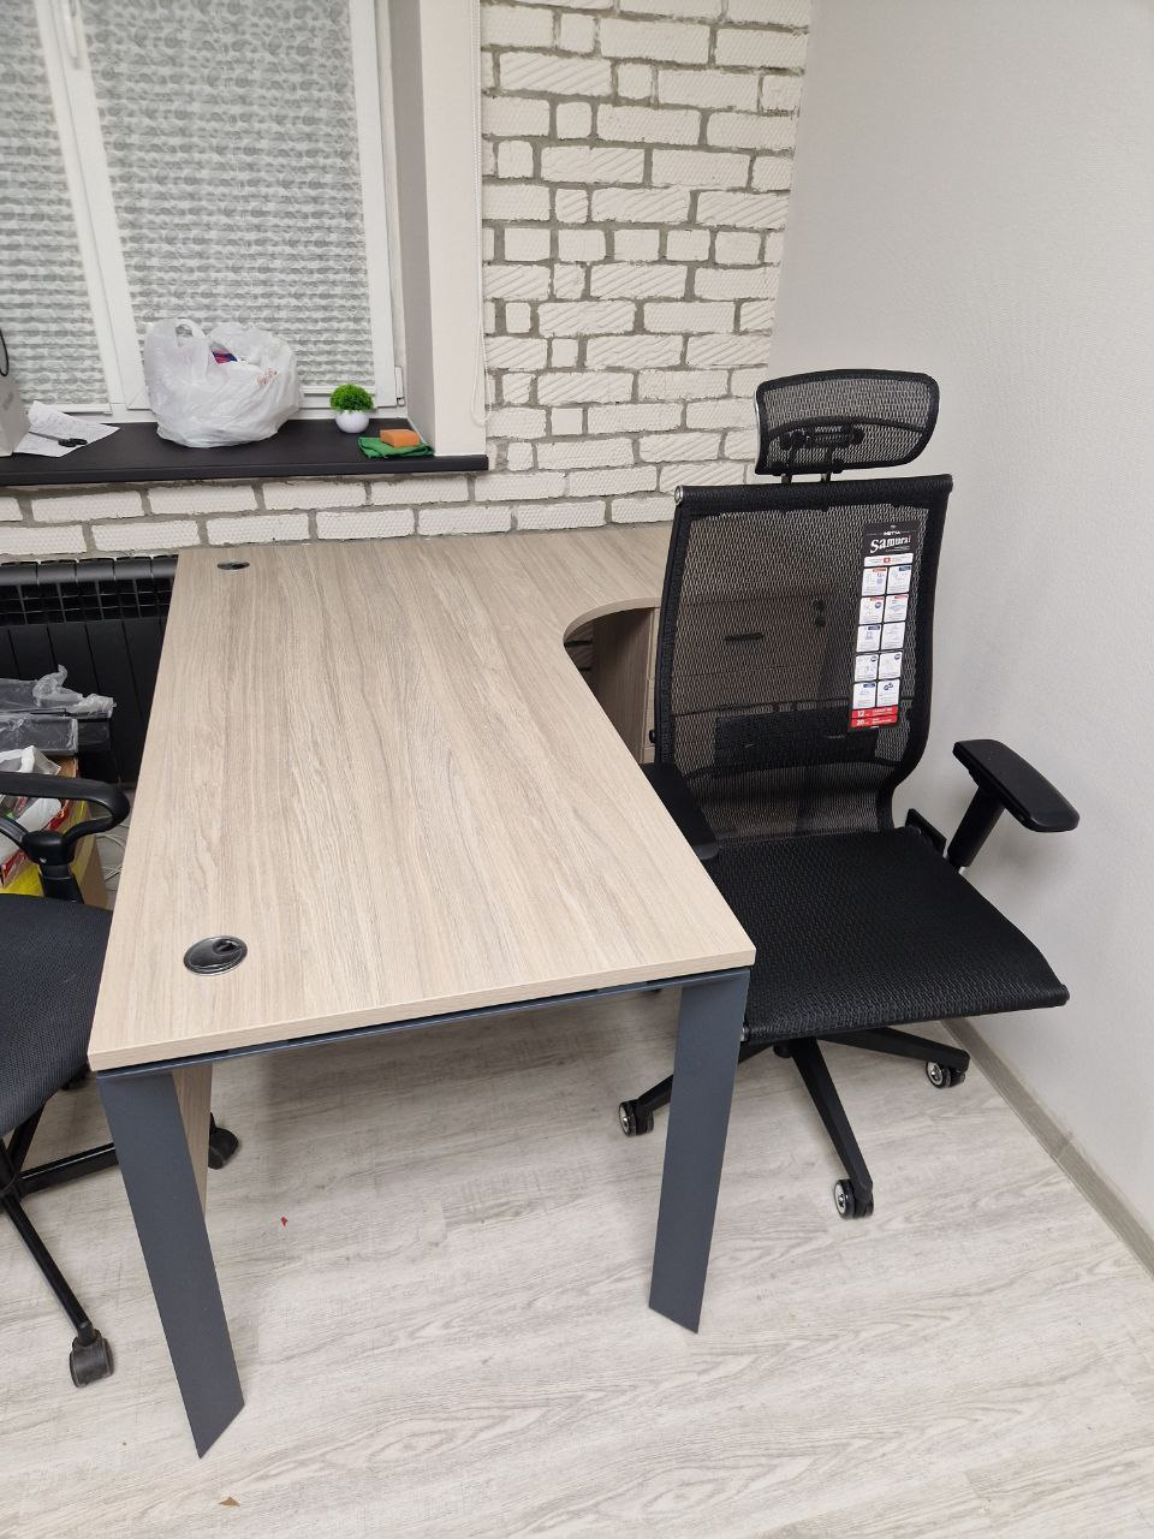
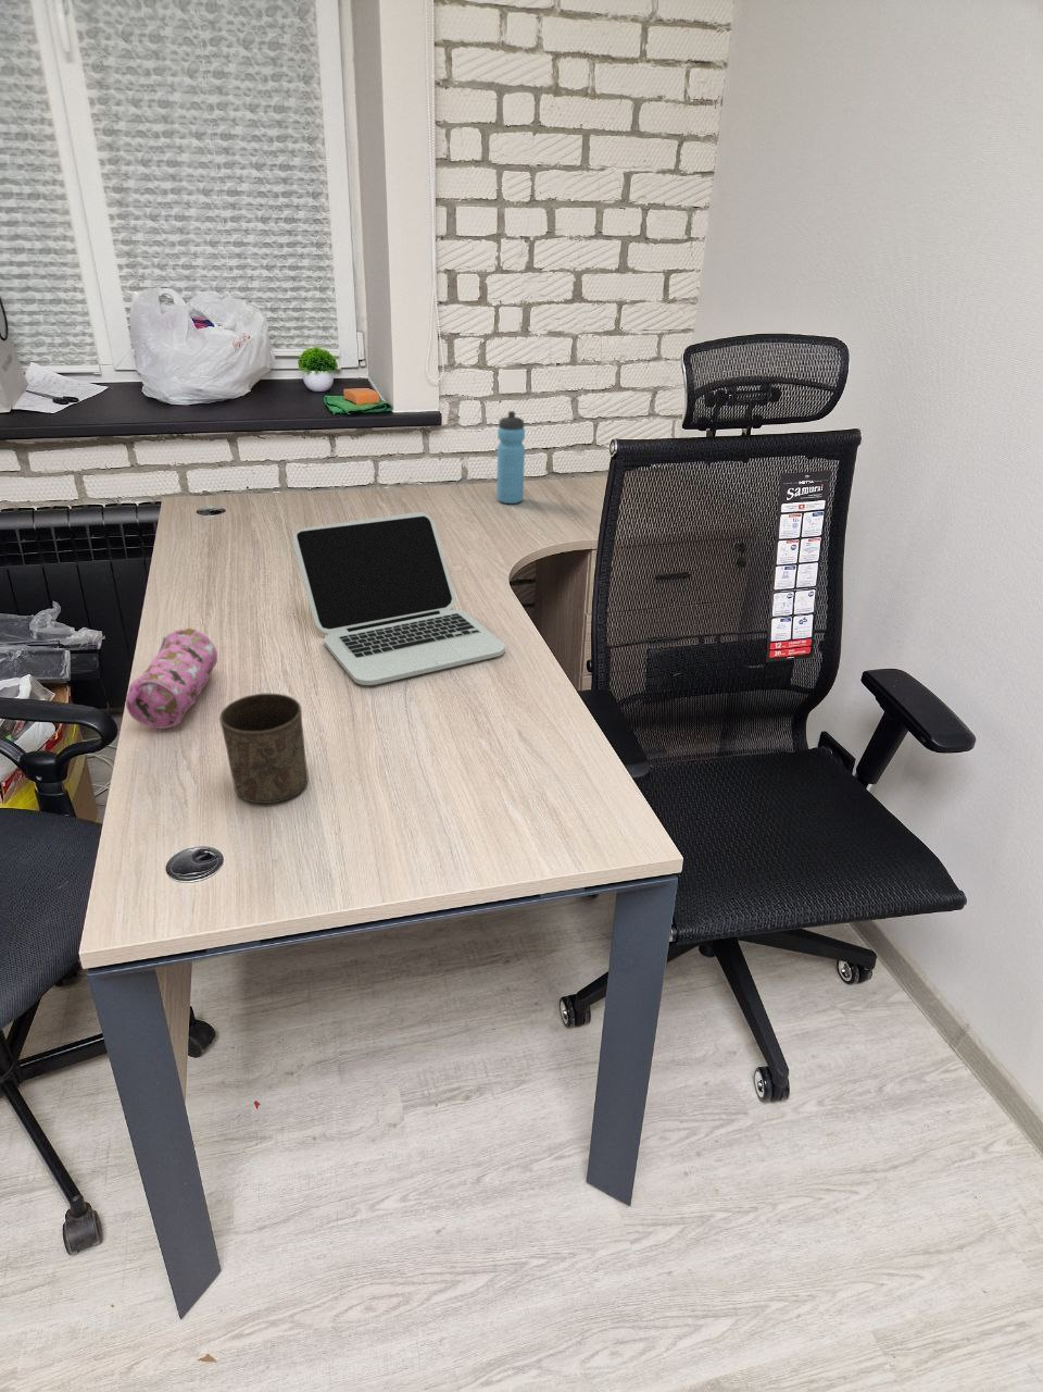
+ cup [218,693,310,805]
+ pencil case [125,627,218,730]
+ water bottle [495,410,526,504]
+ laptop [293,511,506,686]
